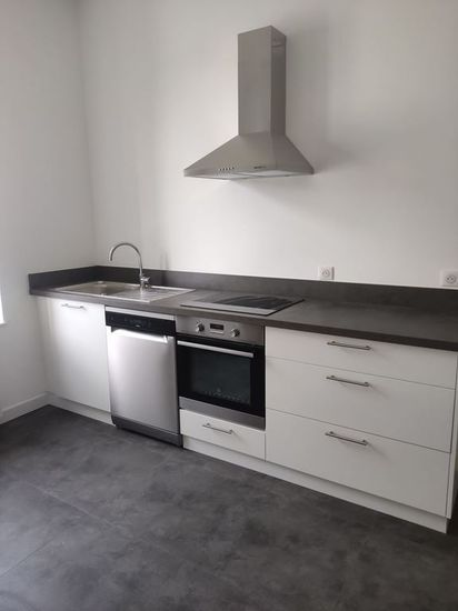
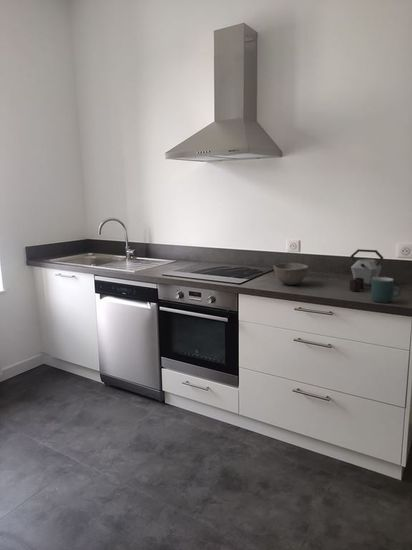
+ bowl [273,262,309,286]
+ kettle [349,248,384,292]
+ mug [370,276,402,304]
